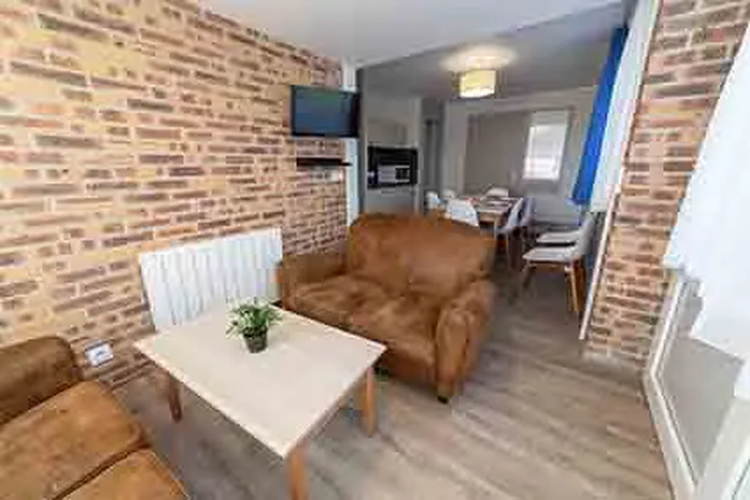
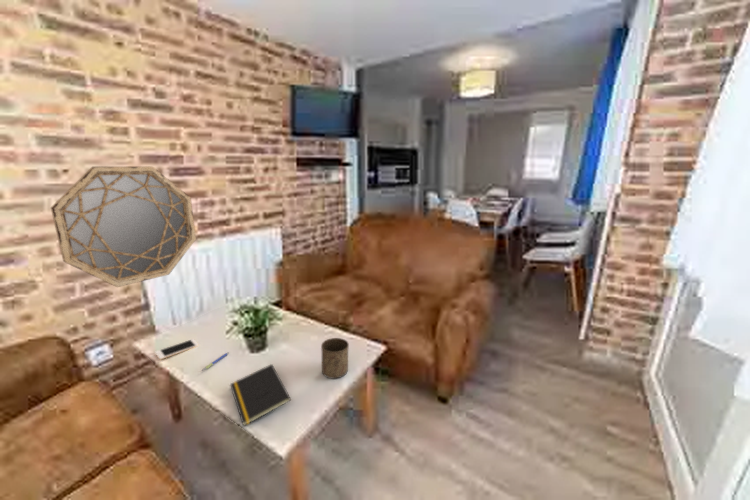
+ cup [320,337,350,380]
+ notepad [229,363,292,427]
+ cell phone [154,338,200,361]
+ home mirror [50,166,197,288]
+ pen [201,351,230,372]
